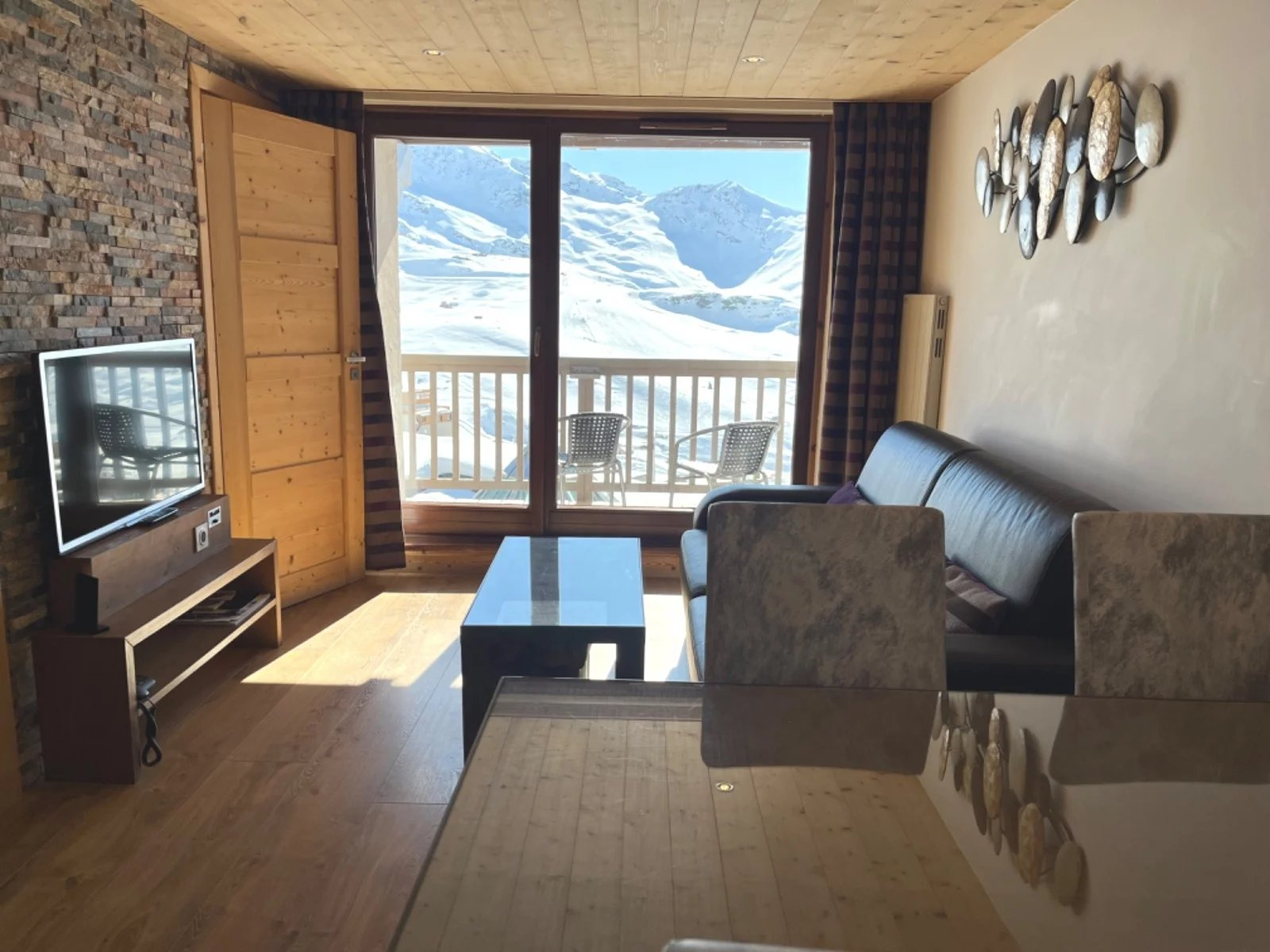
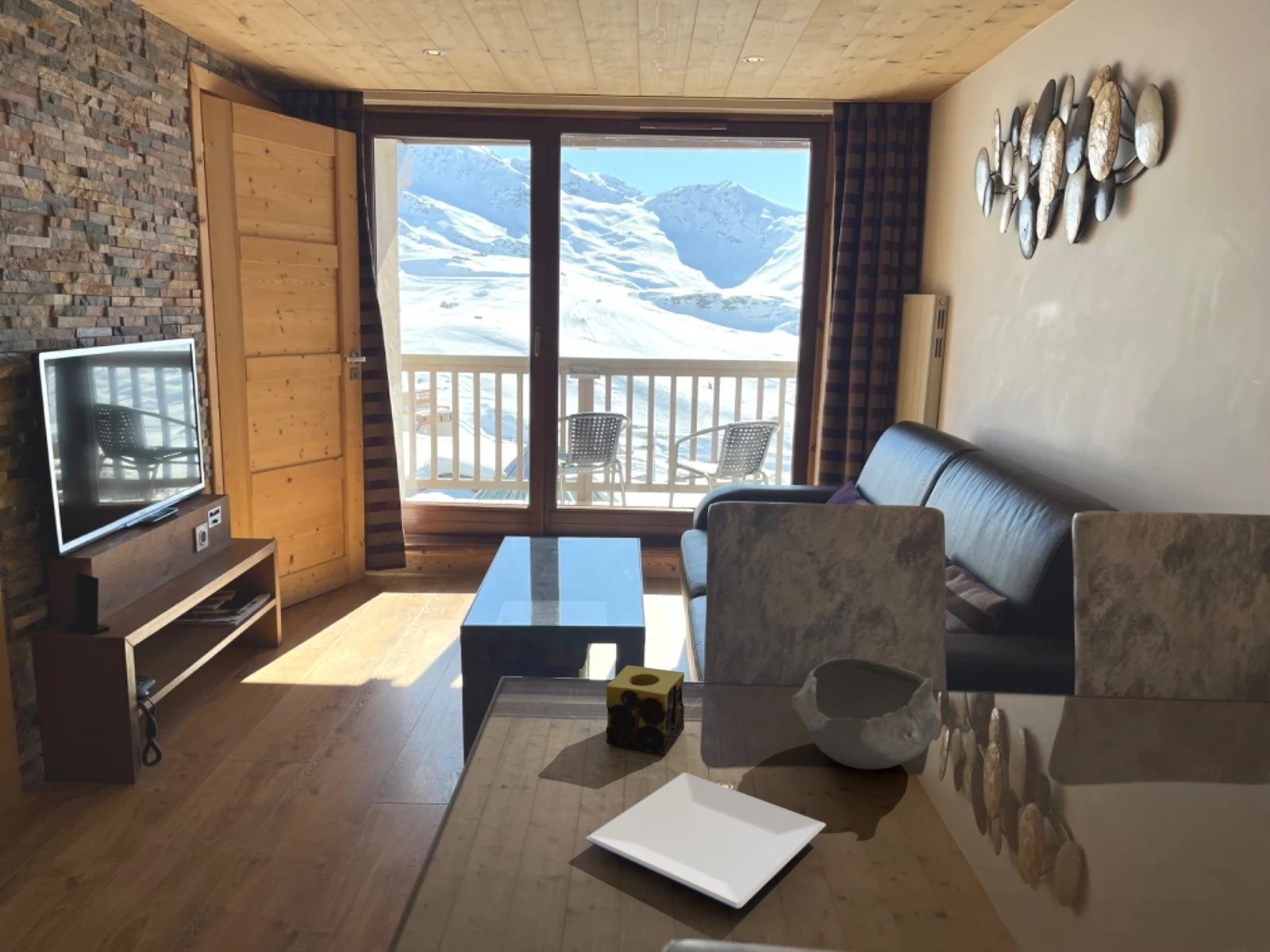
+ plate [585,772,827,910]
+ bowl [791,657,941,770]
+ candle [606,665,685,754]
